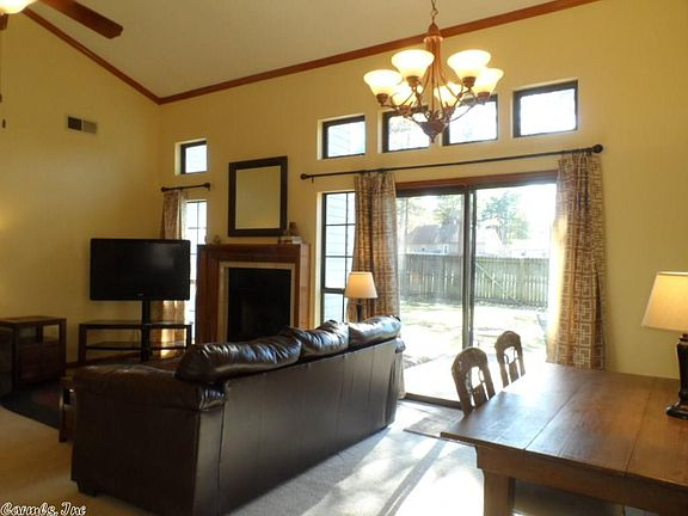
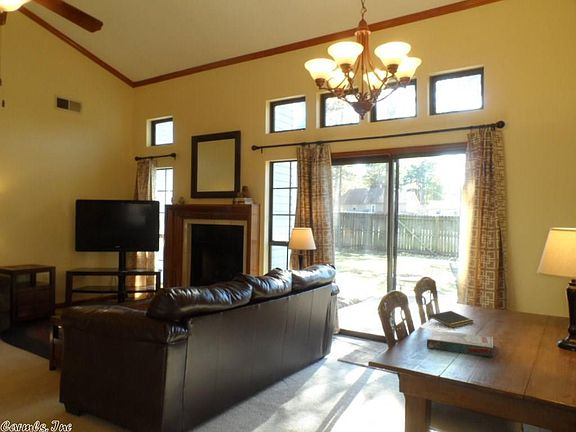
+ board game [426,329,494,358]
+ notepad [428,310,475,328]
